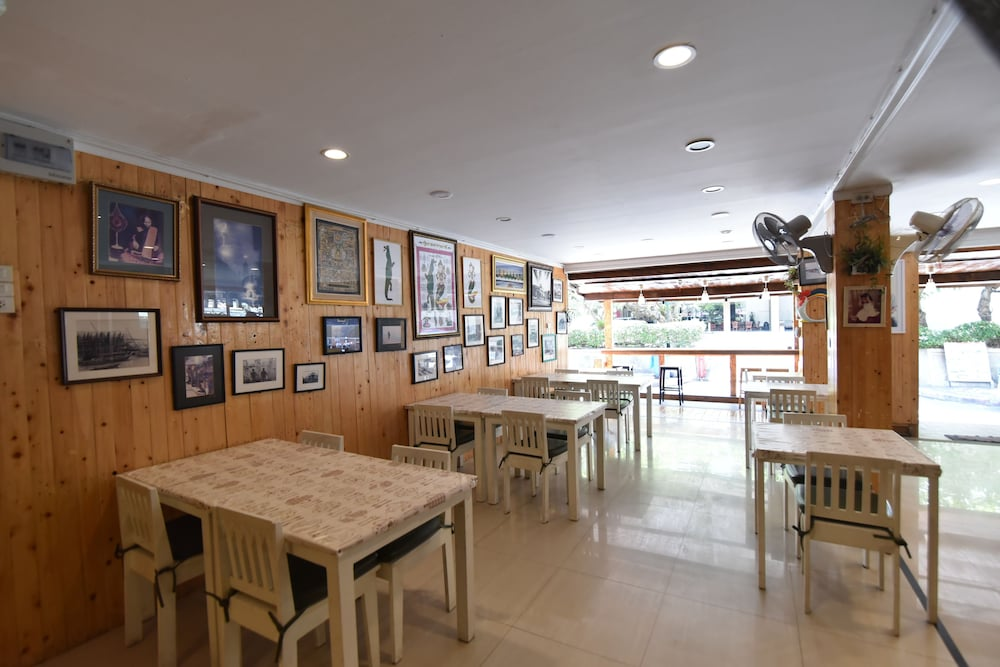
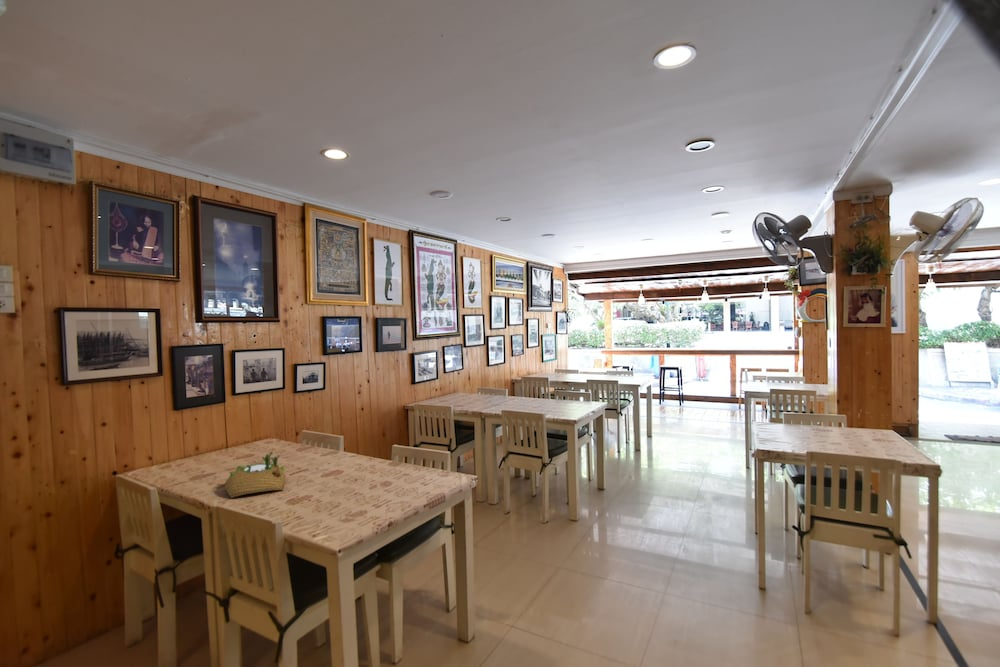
+ succulent planter [224,451,287,499]
